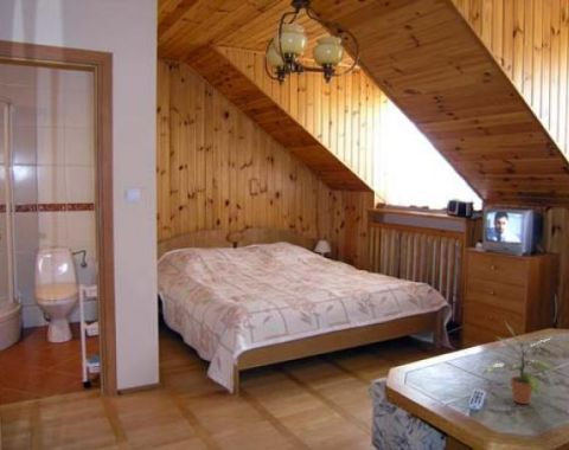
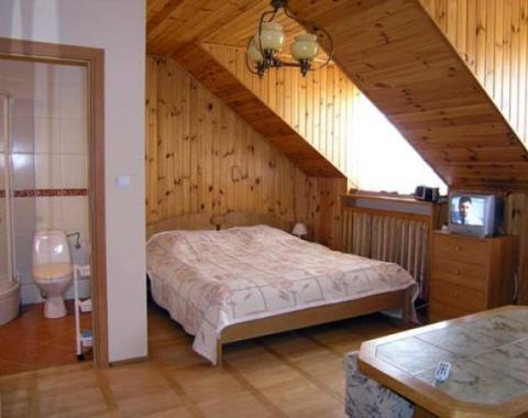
- potted plant [482,321,557,405]
